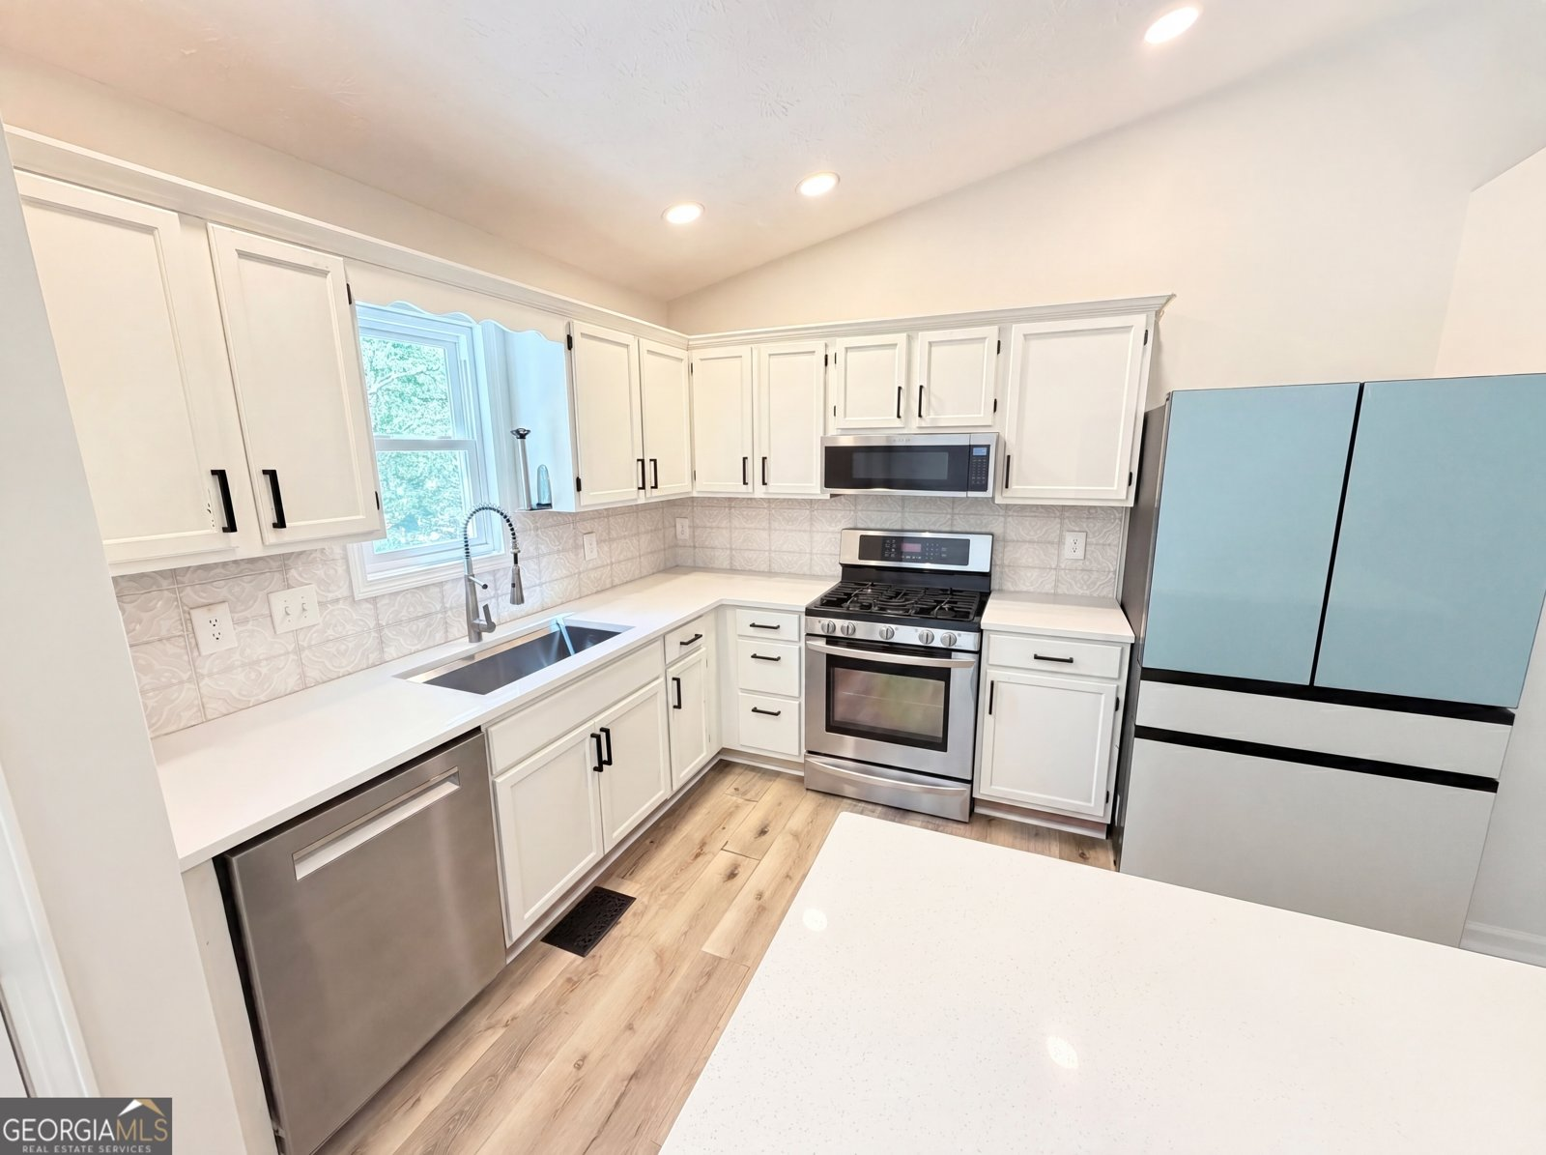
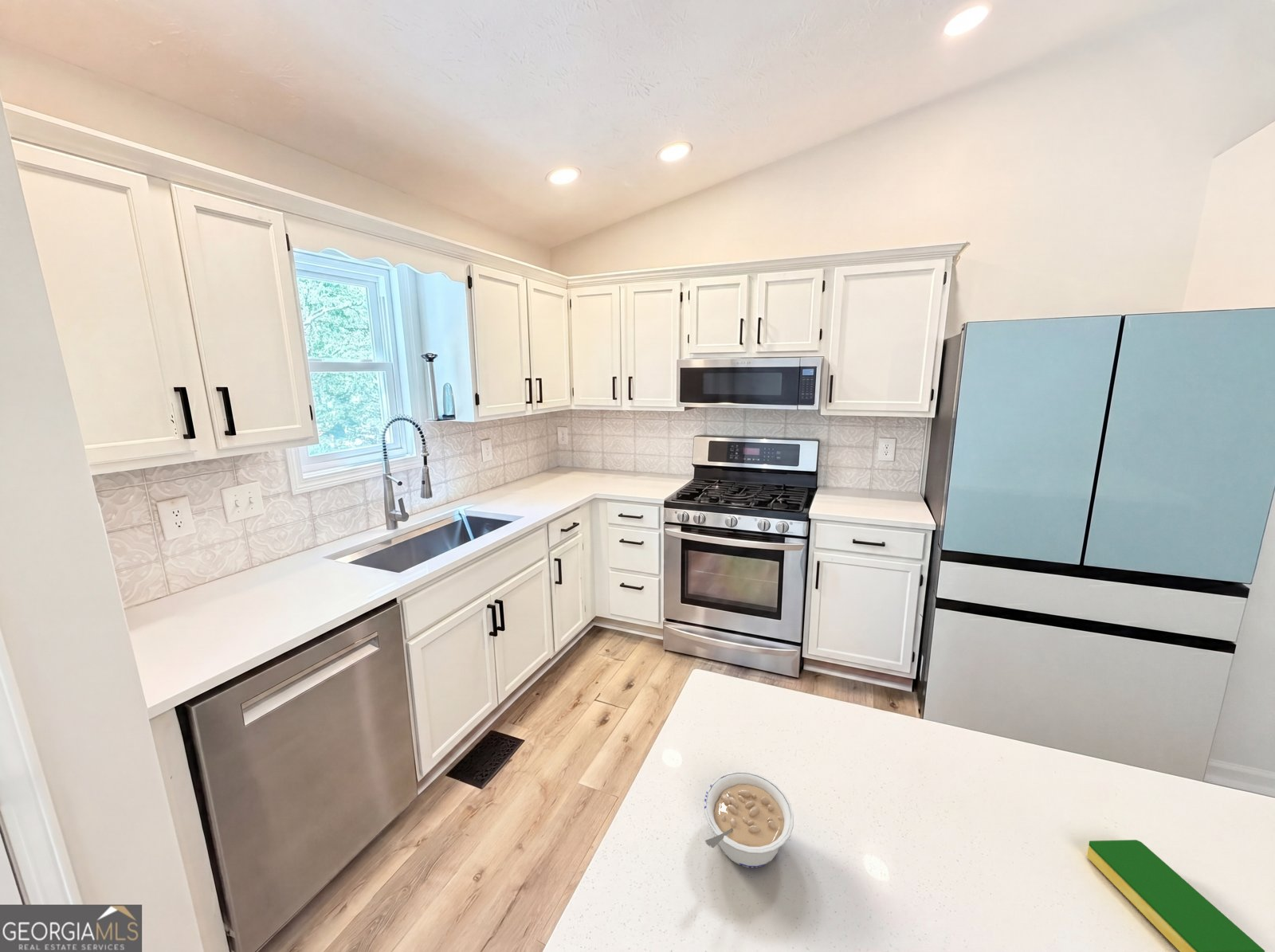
+ legume [704,770,794,868]
+ dish sponge [1086,839,1265,952]
